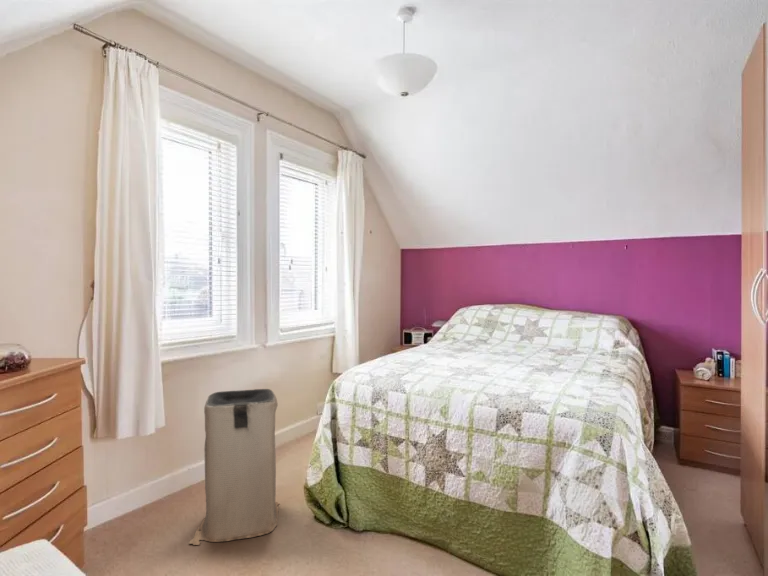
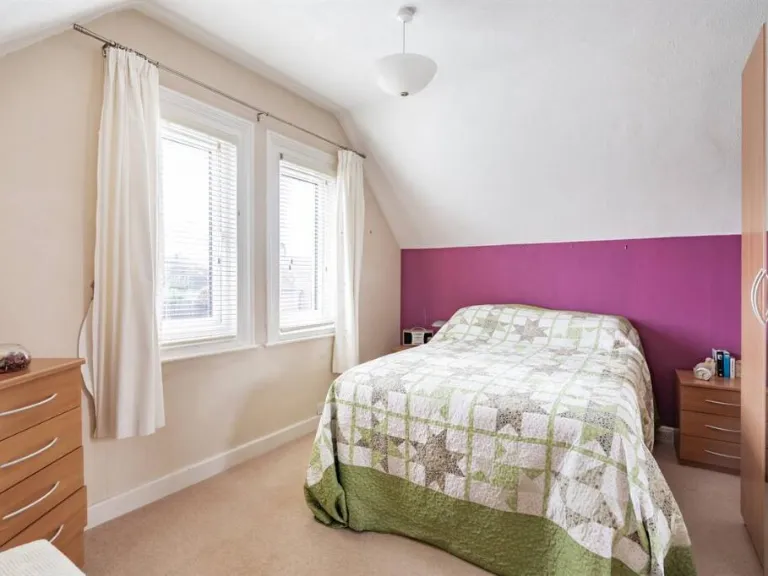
- laundry basket [188,388,280,546]
